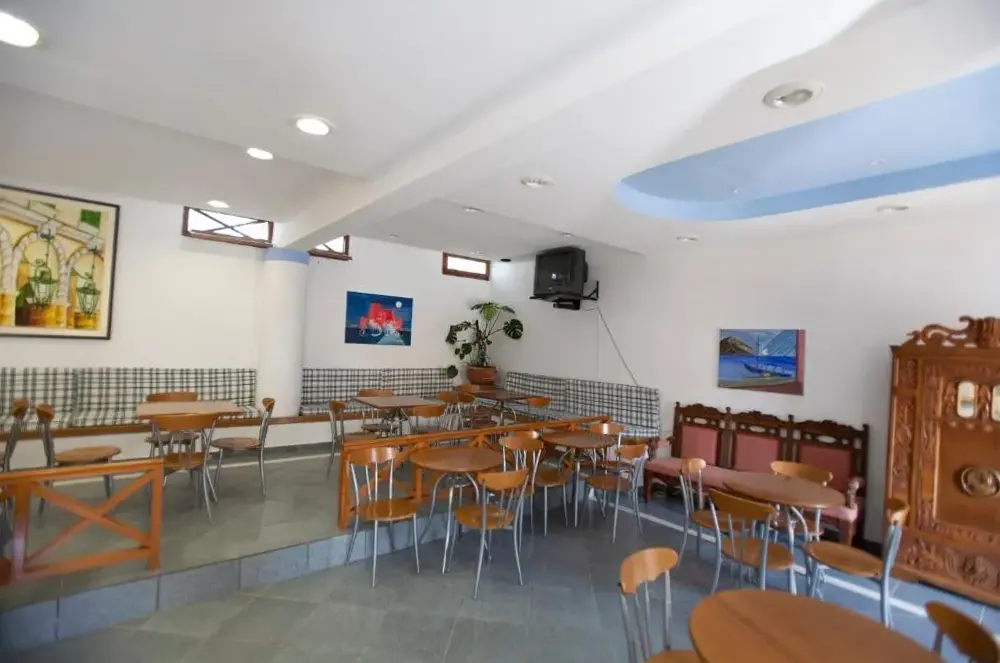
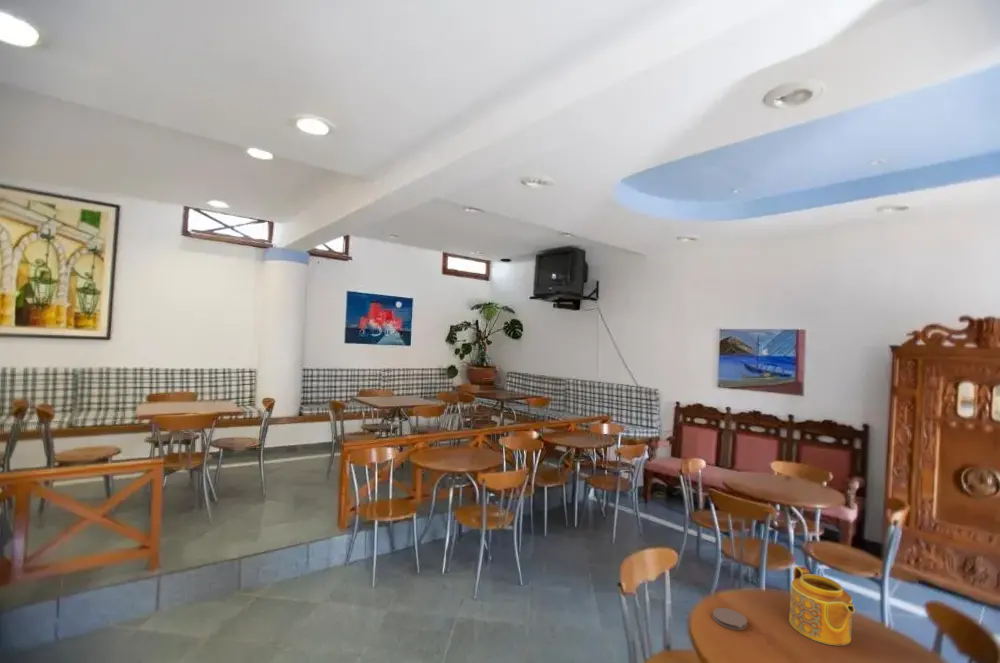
+ coaster [712,607,748,631]
+ teapot [788,565,856,646]
